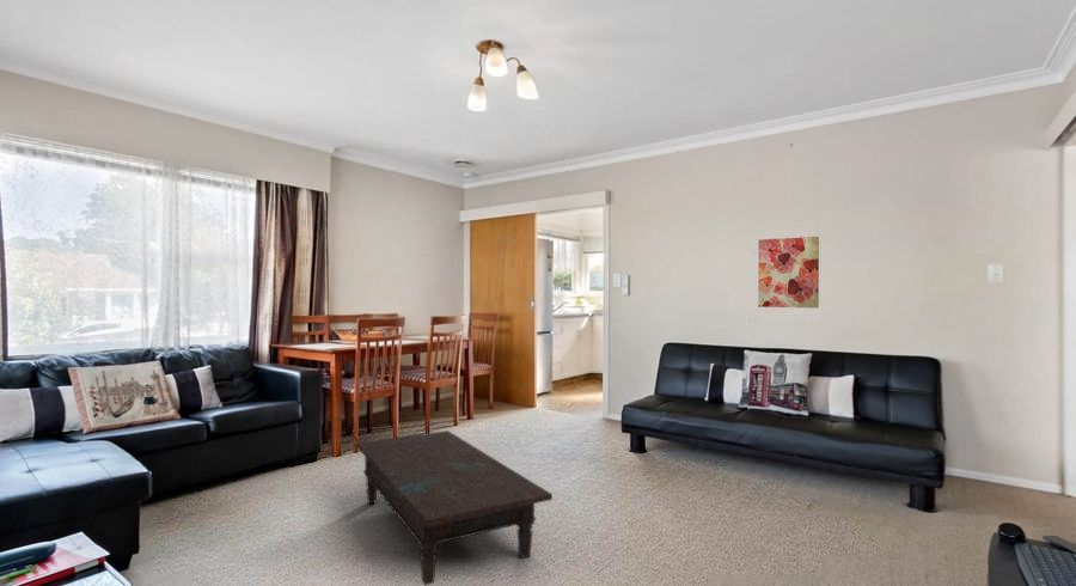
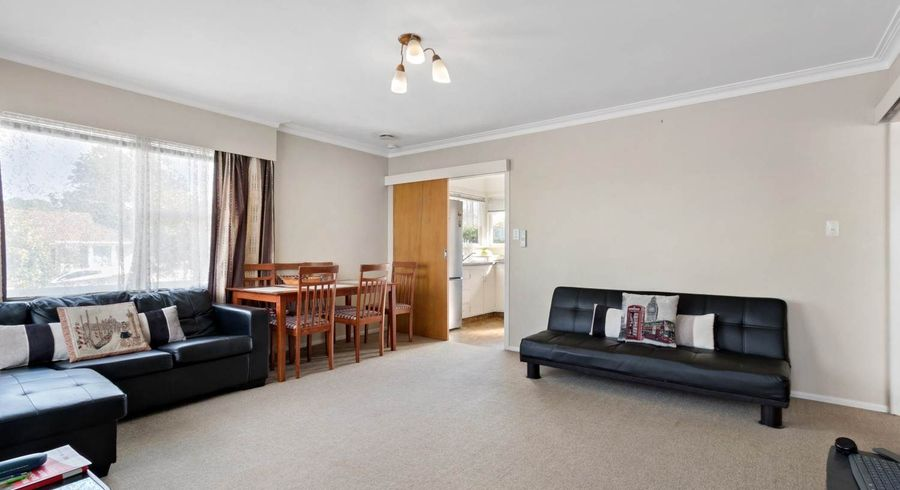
- coffee table [355,429,554,586]
- wall art [757,236,820,310]
